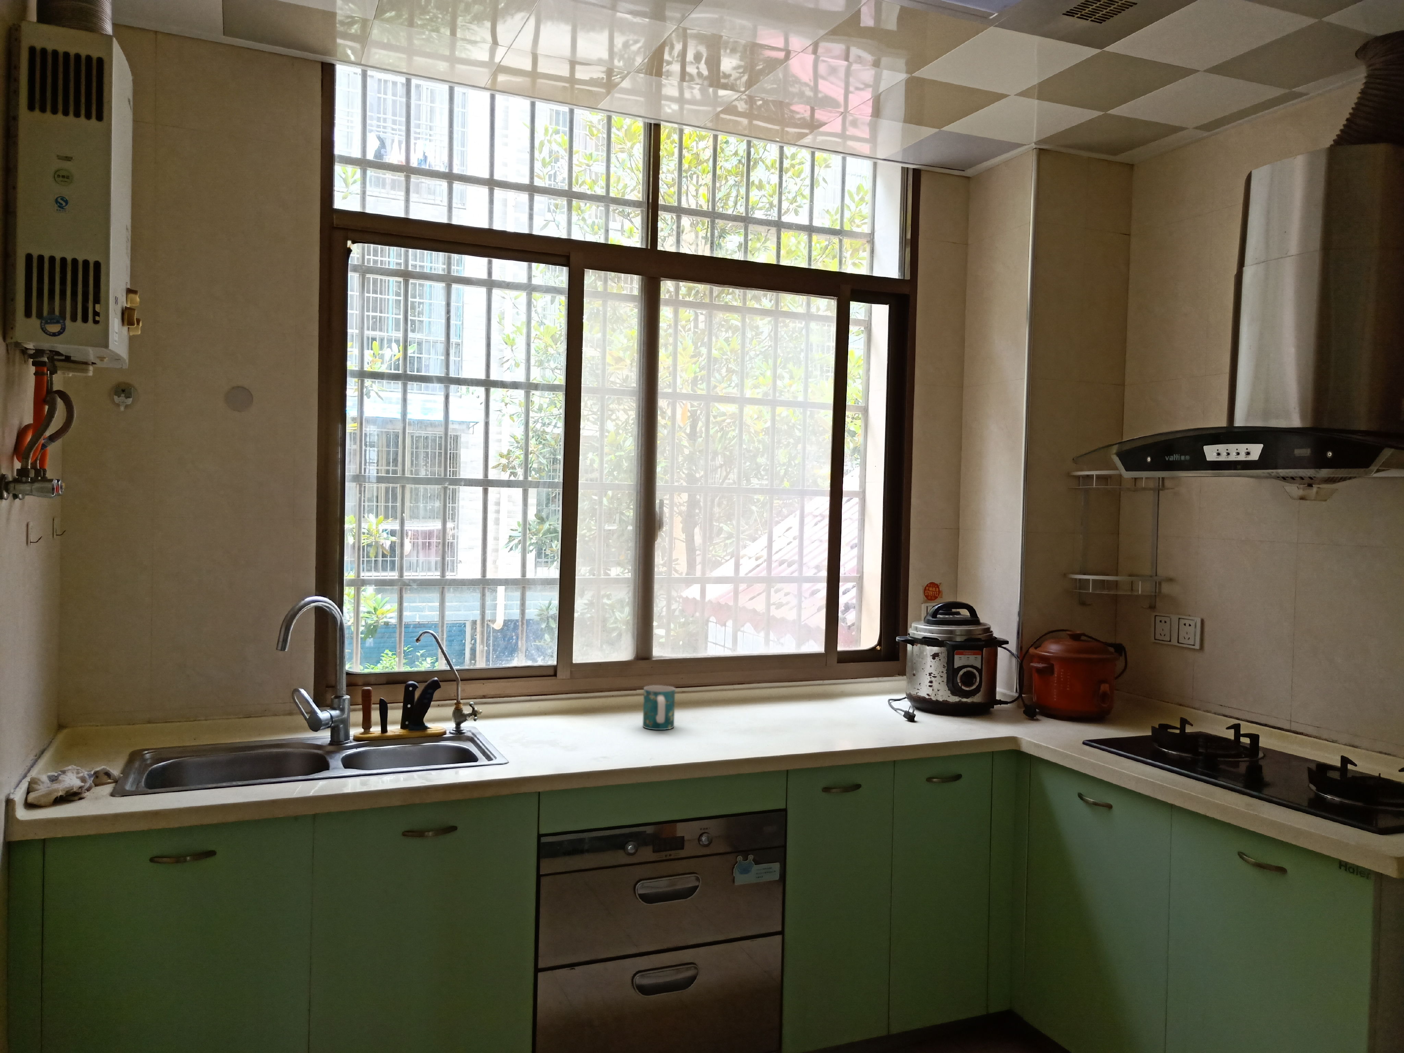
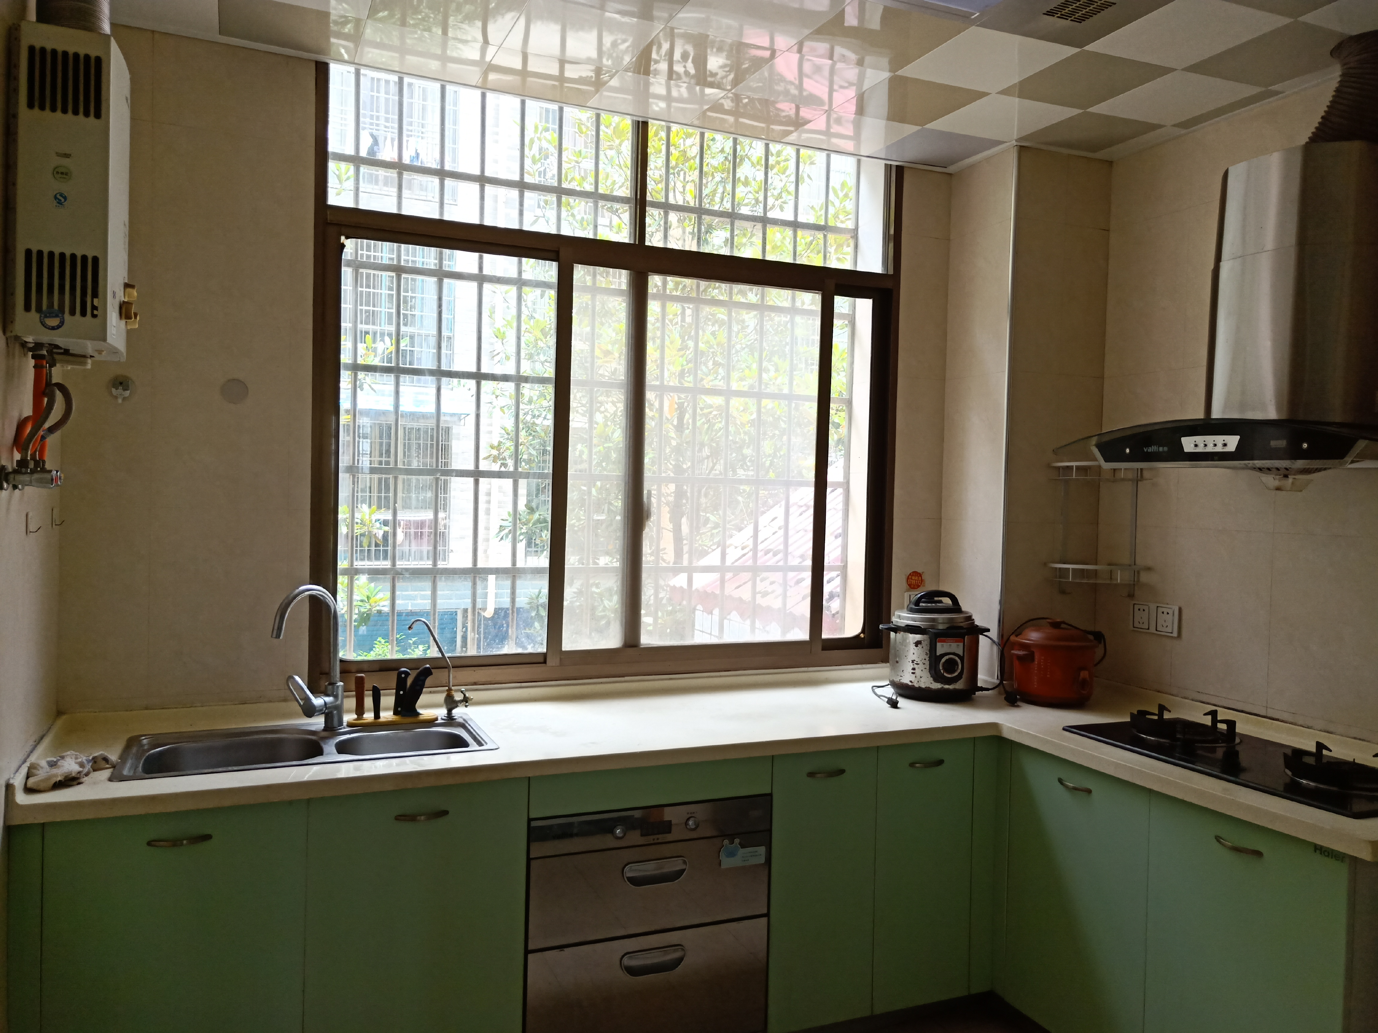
- mug [642,685,675,730]
